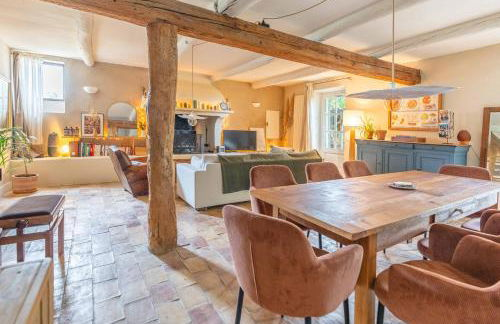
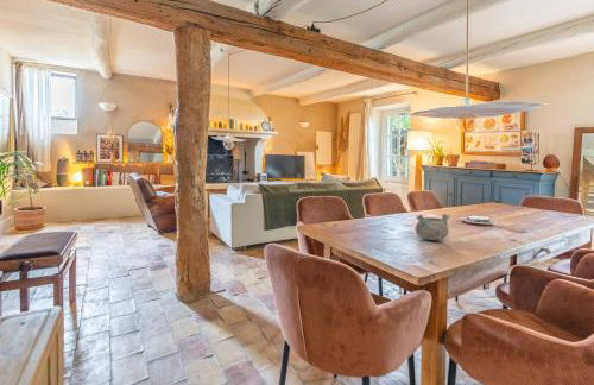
+ decorative bowl [415,213,451,241]
